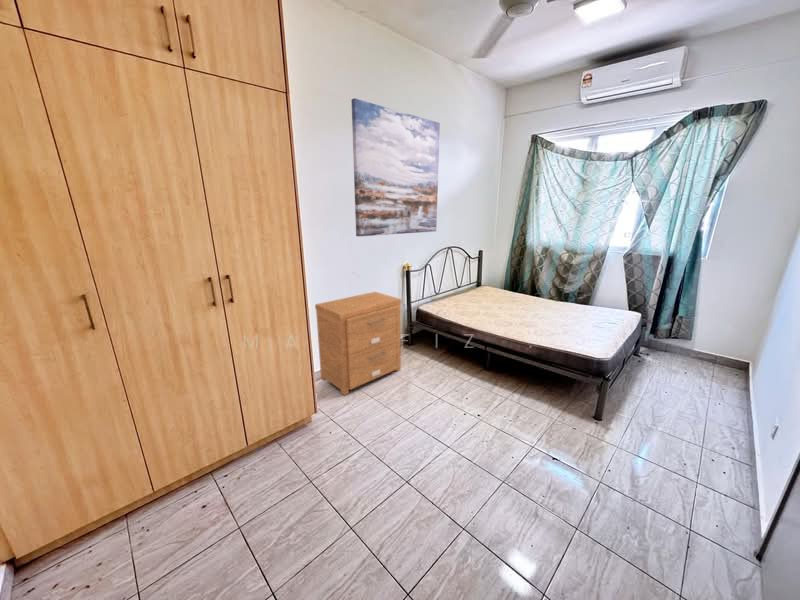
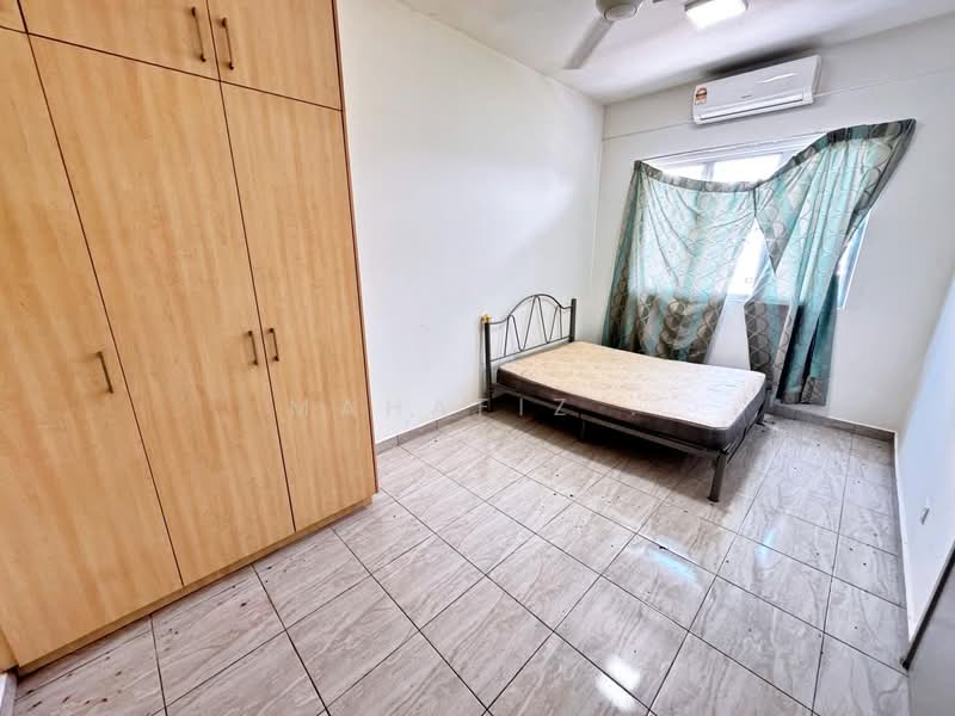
- wall art [350,97,441,237]
- nightstand [314,291,402,396]
